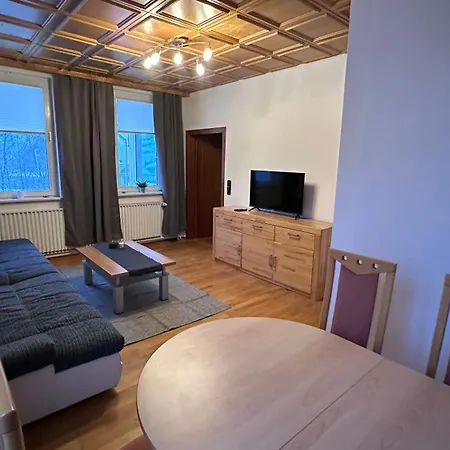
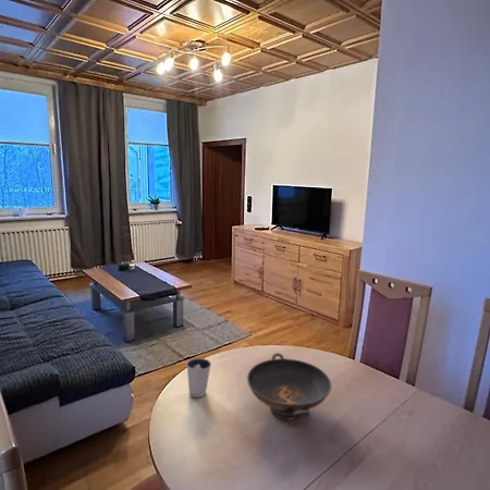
+ dixie cup [185,357,212,399]
+ decorative bowl [246,352,332,420]
